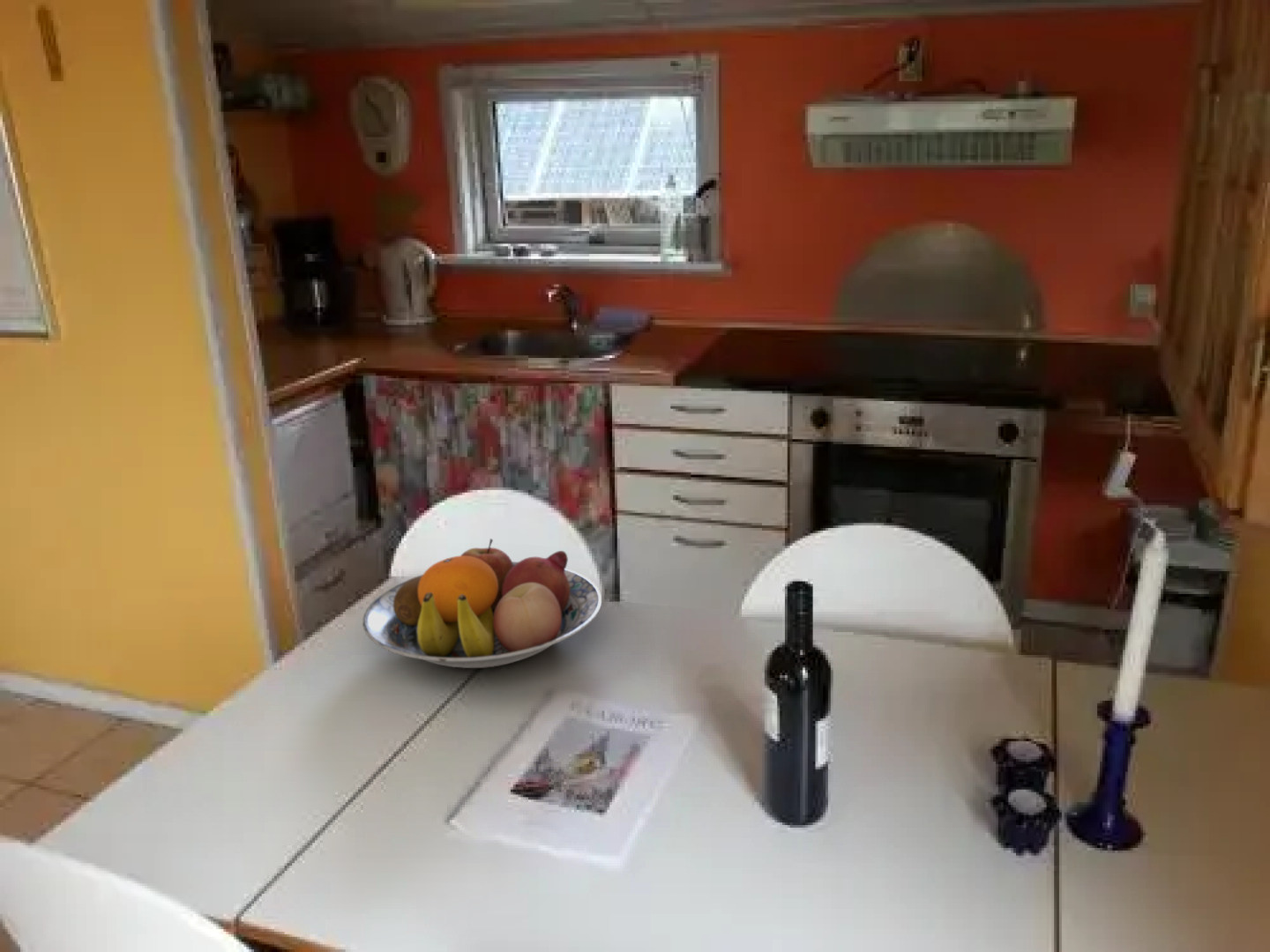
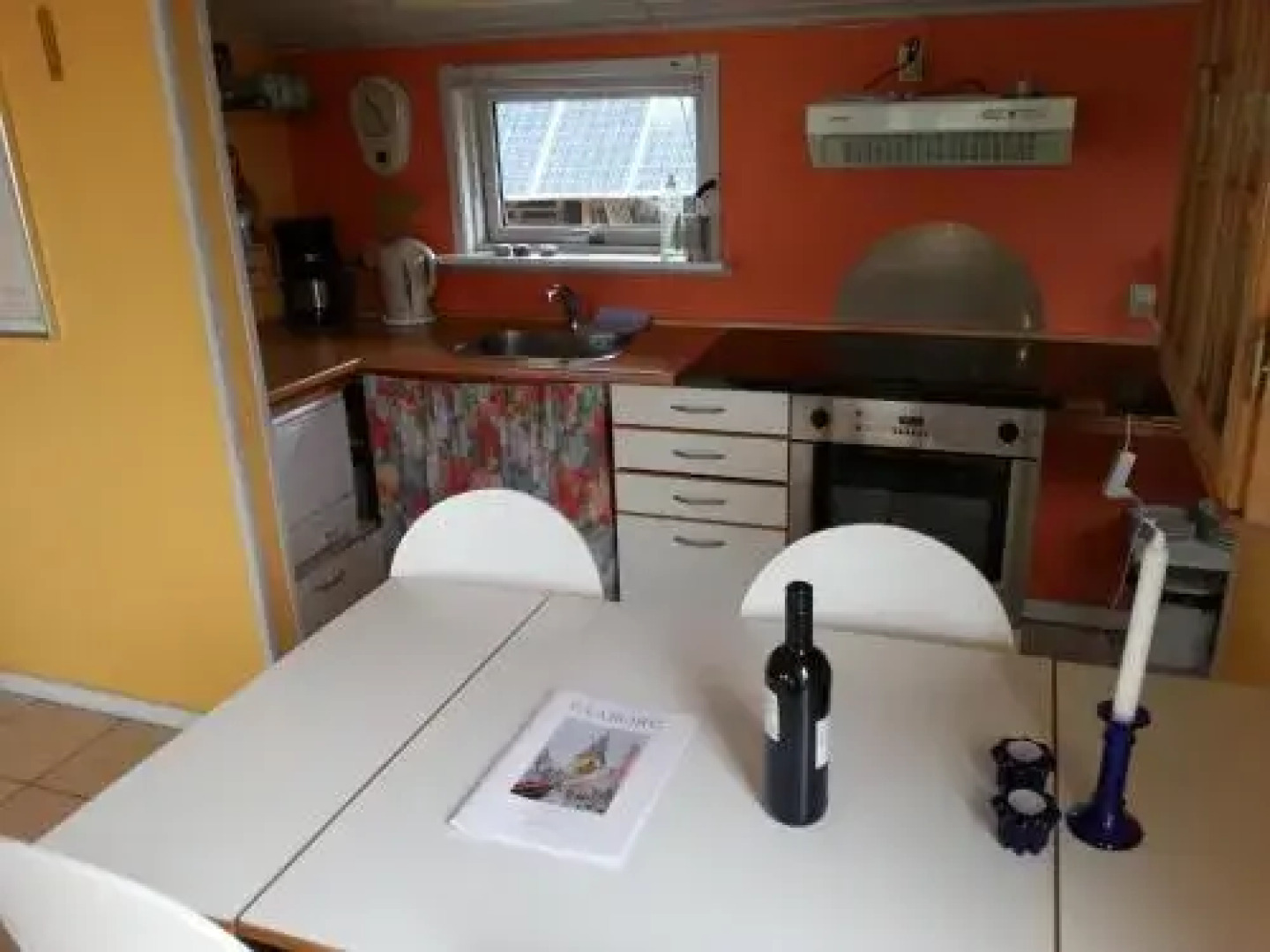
- fruit bowl [362,538,602,669]
